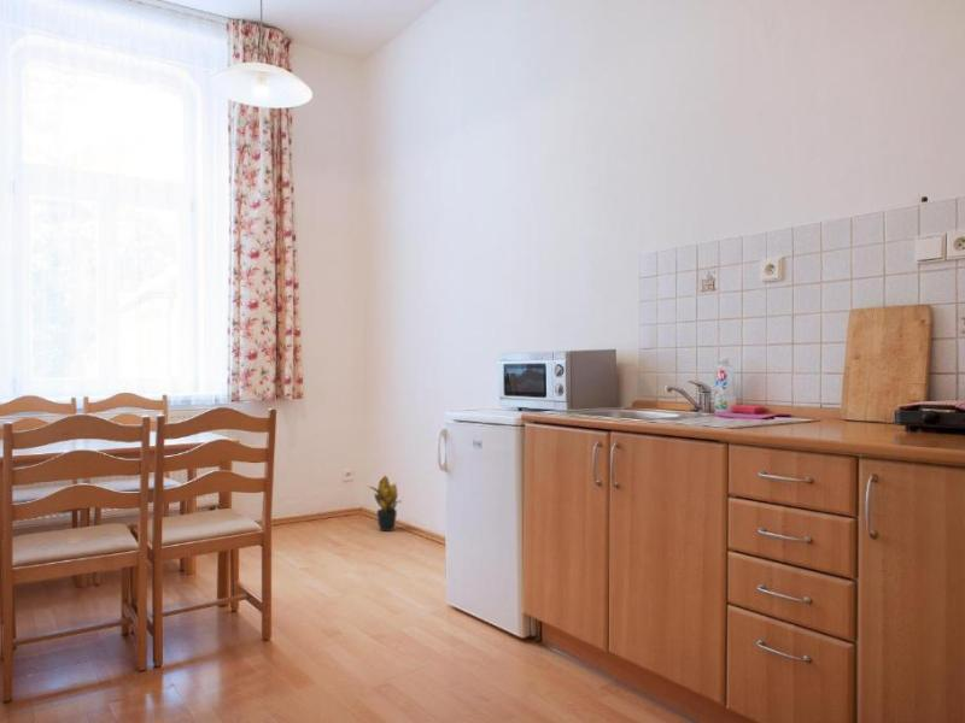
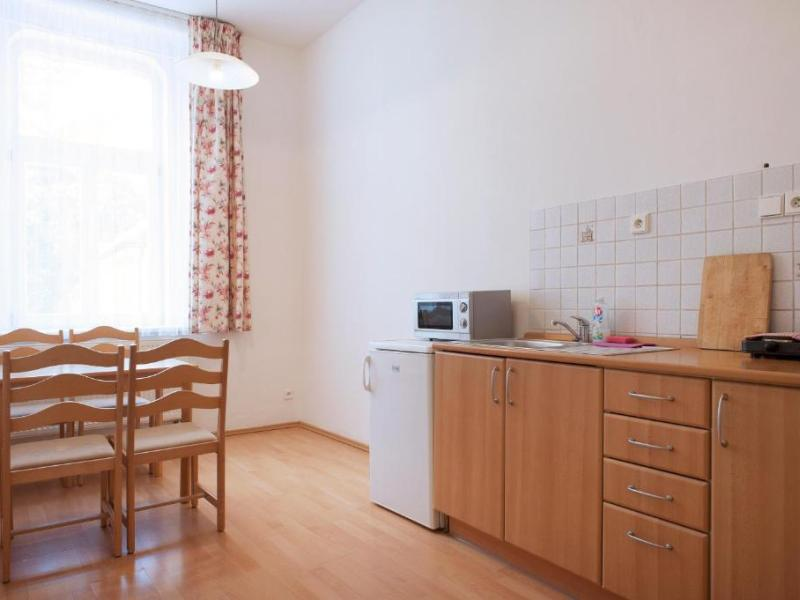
- potted plant [368,475,403,533]
